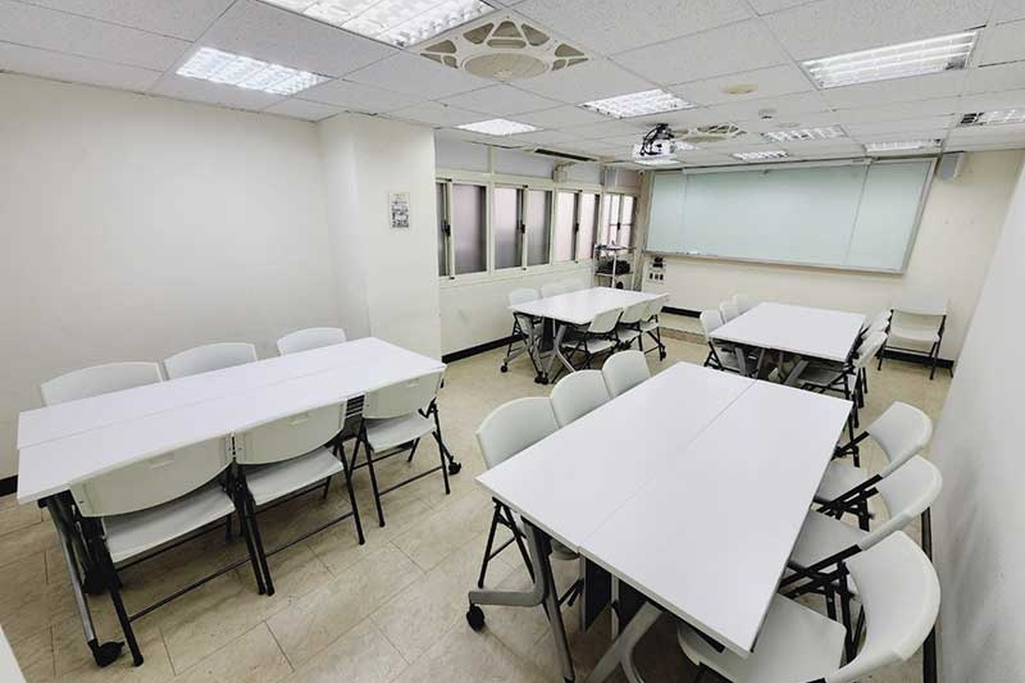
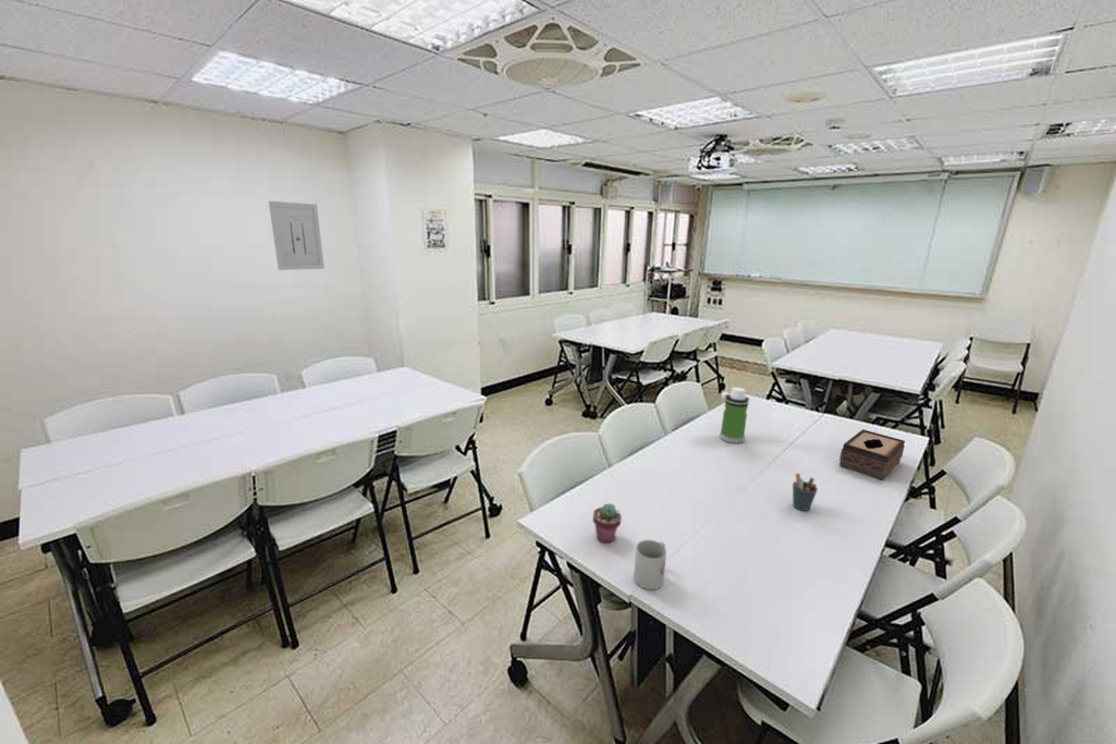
+ mug [633,539,667,590]
+ pen holder [792,473,819,512]
+ water bottle [719,387,750,444]
+ potted succulent [591,502,623,544]
+ tissue box [838,428,906,480]
+ wall art [268,200,326,271]
